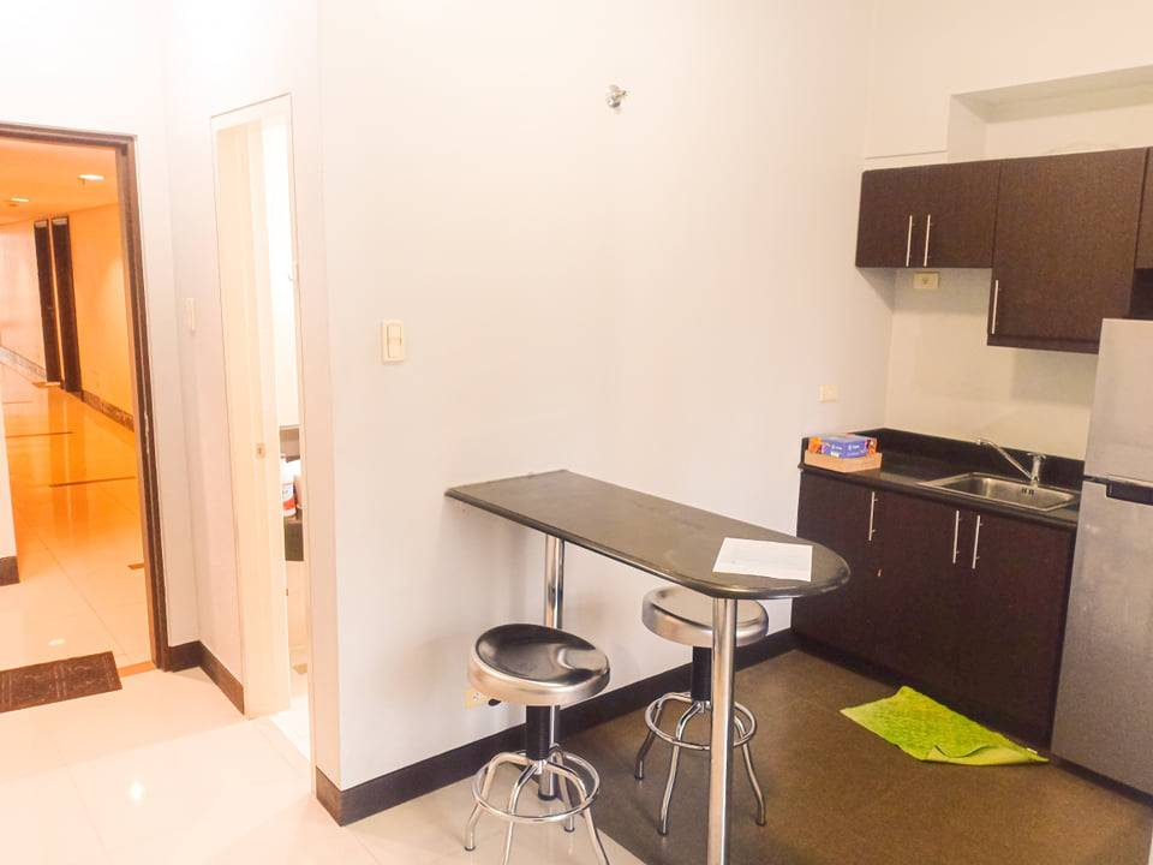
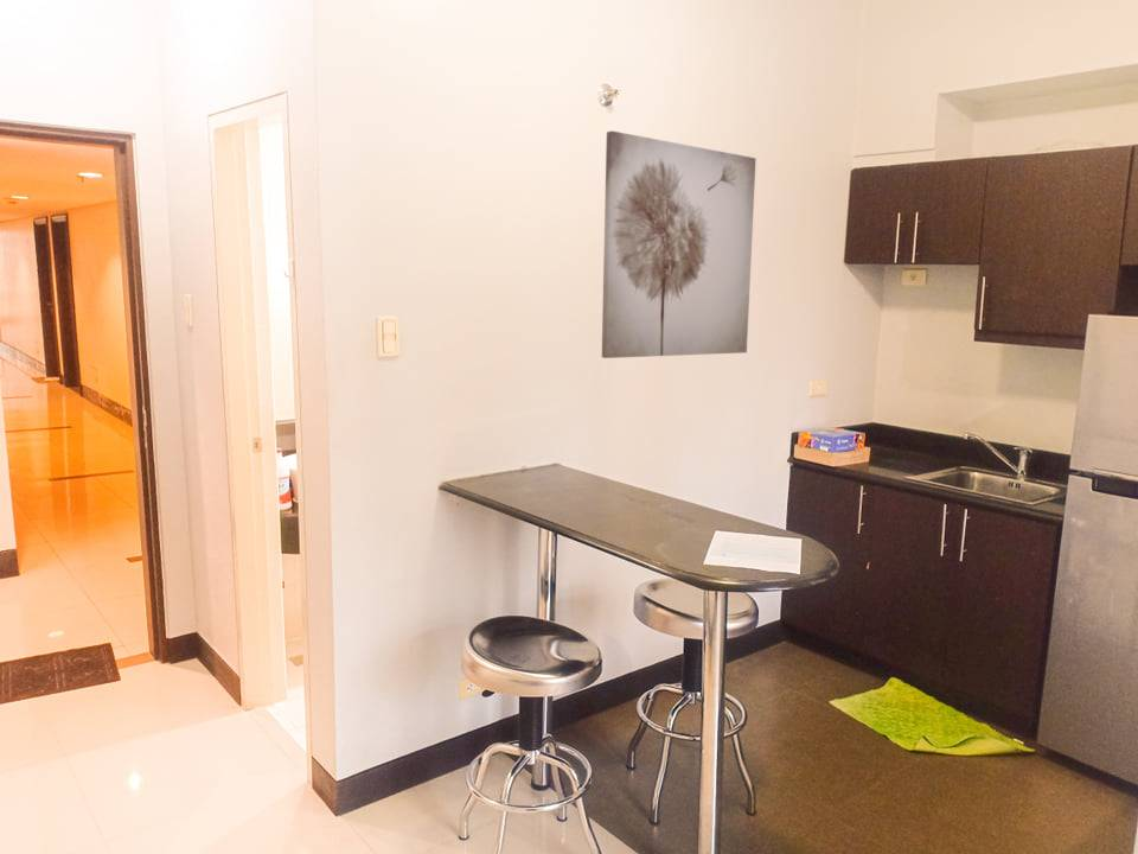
+ wall art [601,129,757,359]
